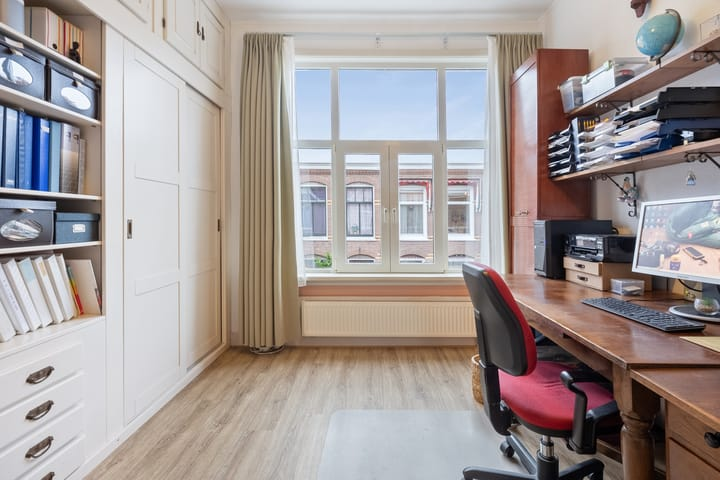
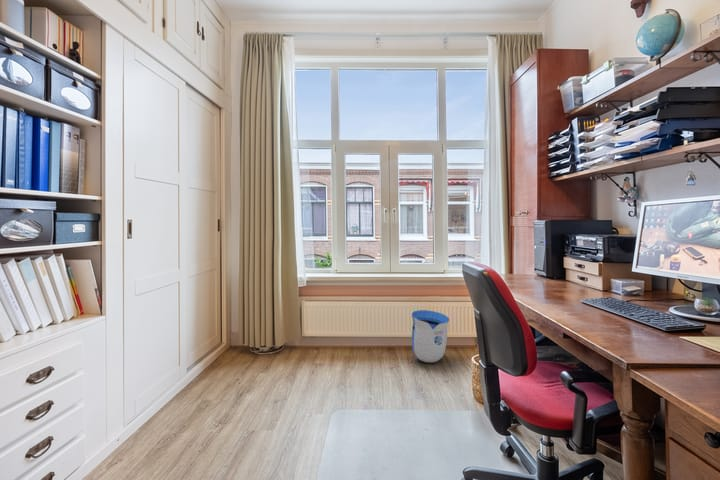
+ sun visor [411,309,450,364]
